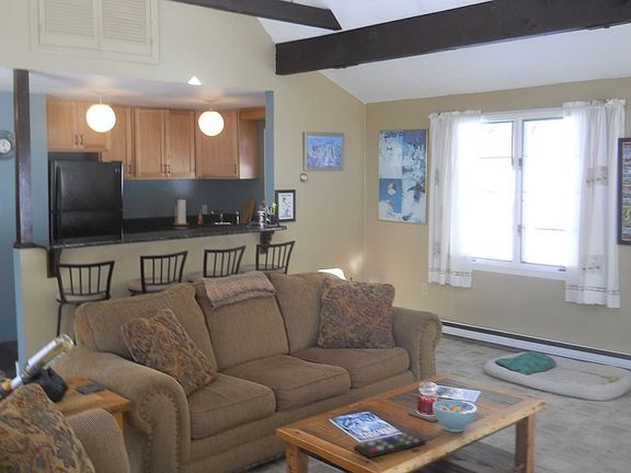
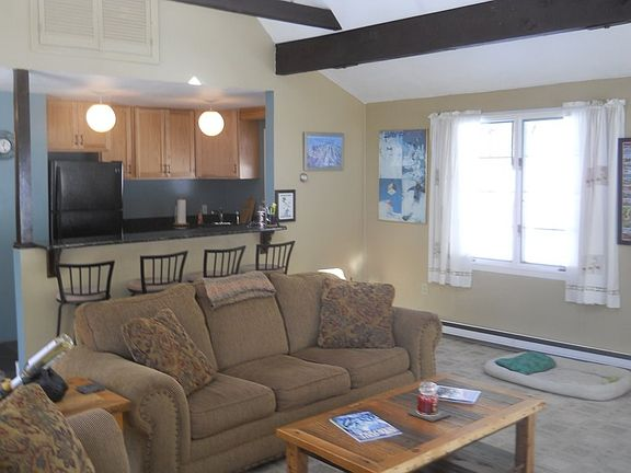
- bowl [432,399,478,432]
- remote control [353,432,427,459]
